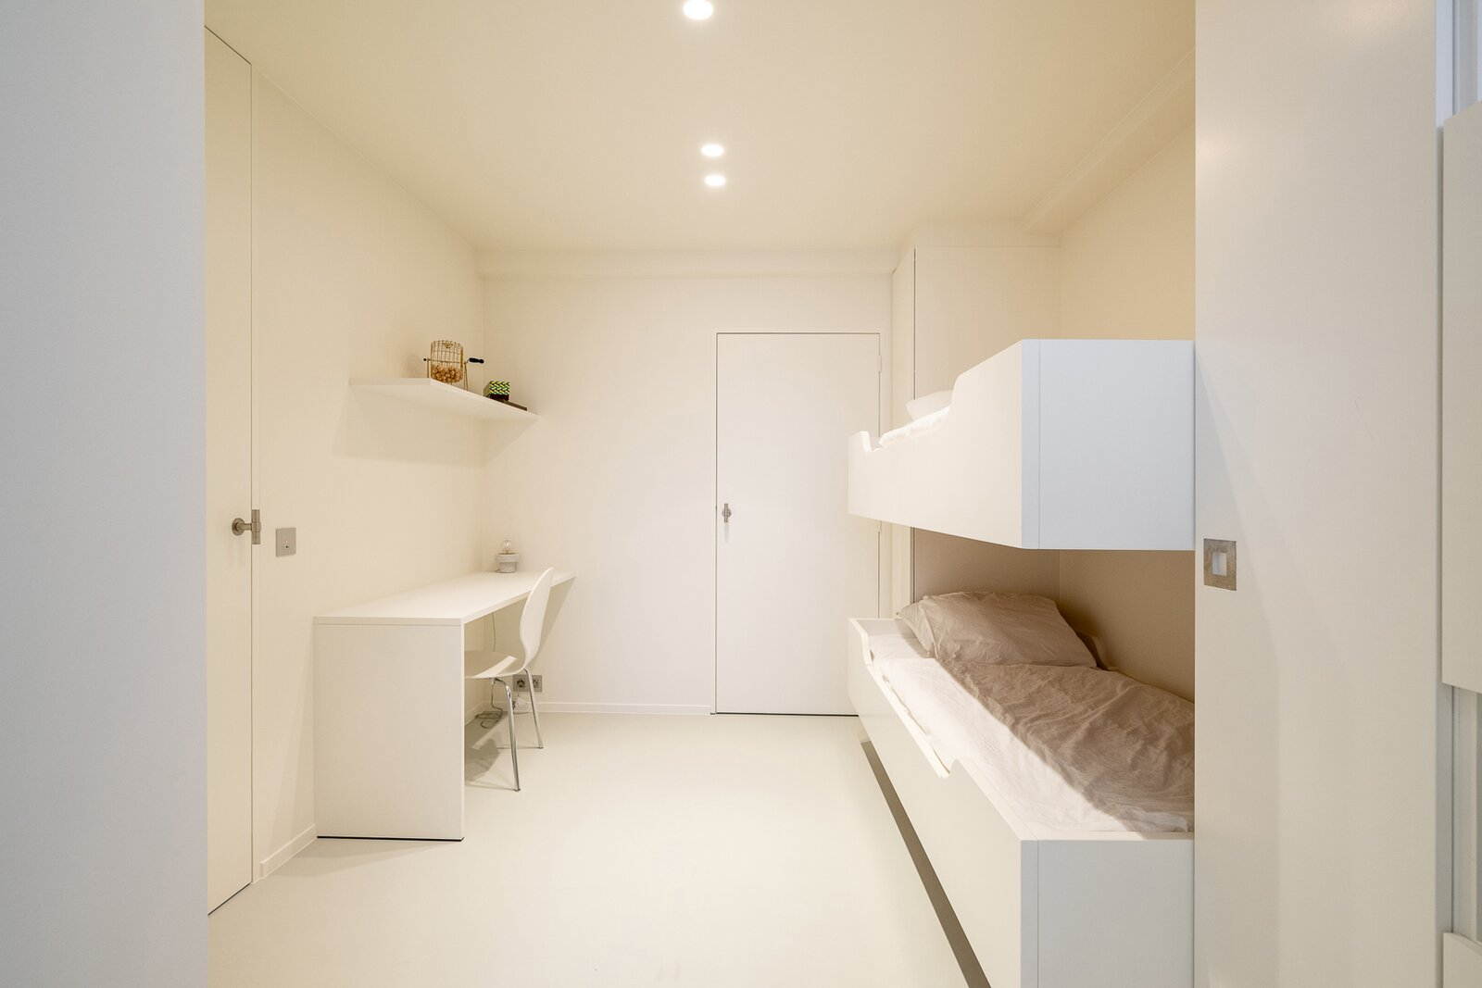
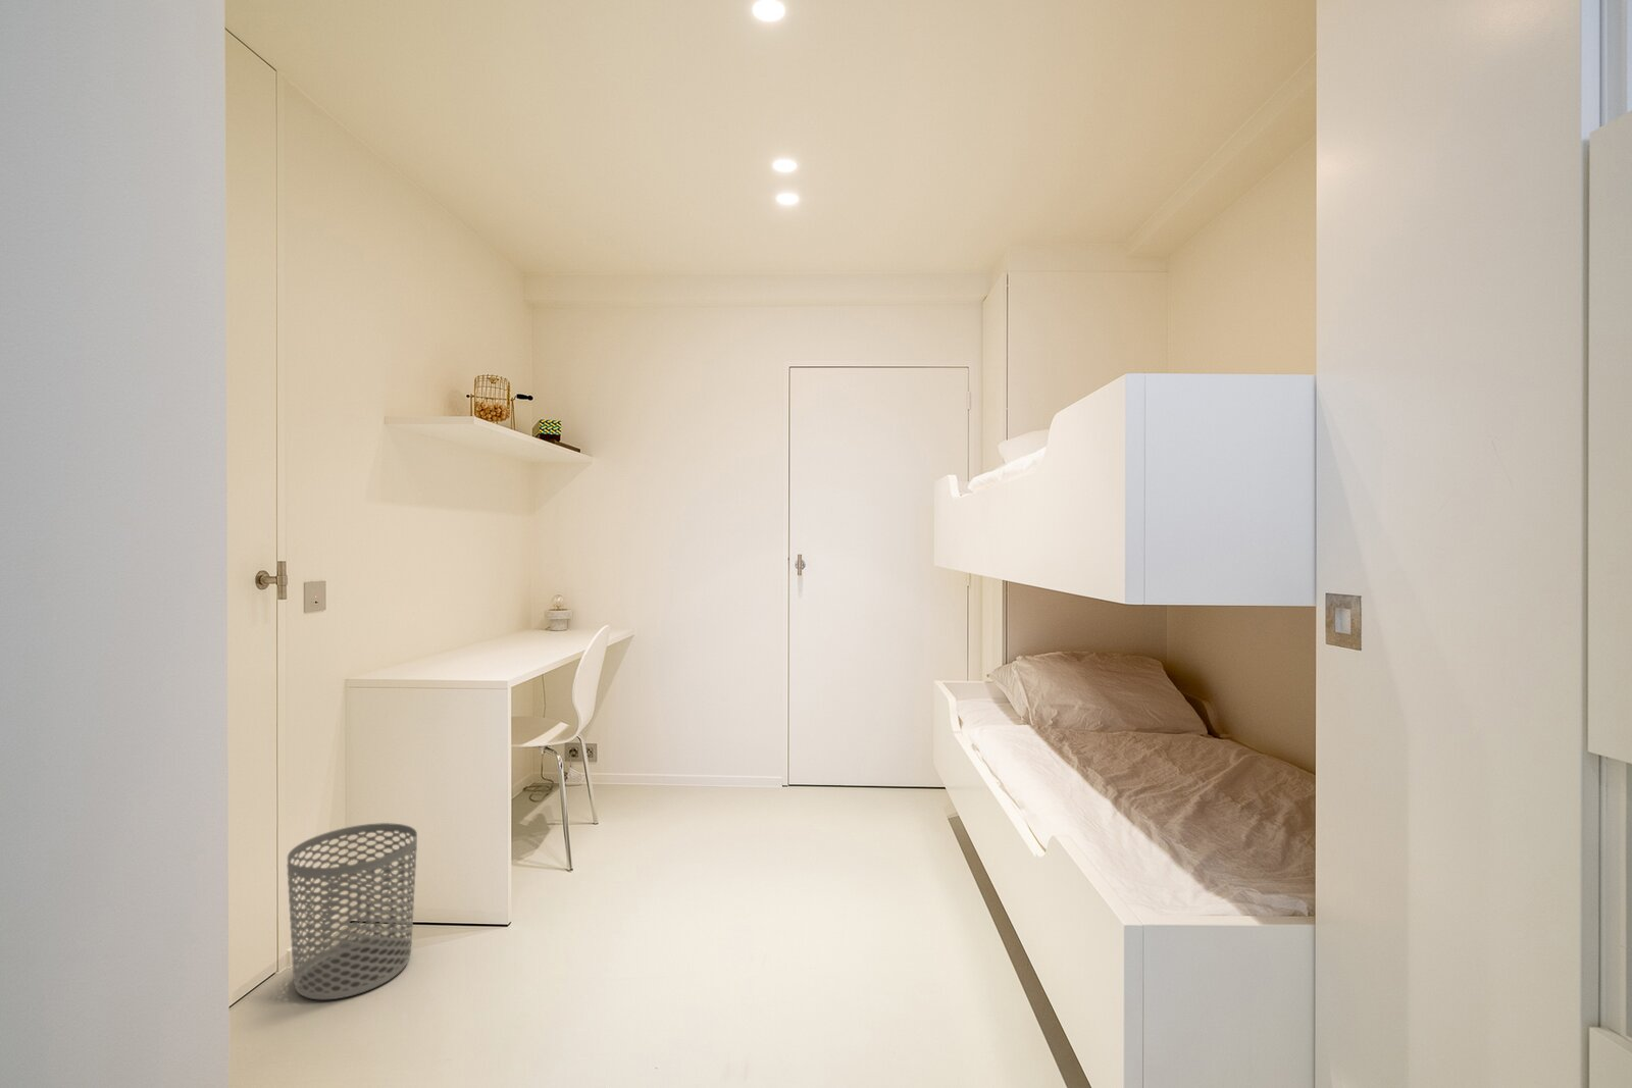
+ waste bin [285,822,418,1001]
